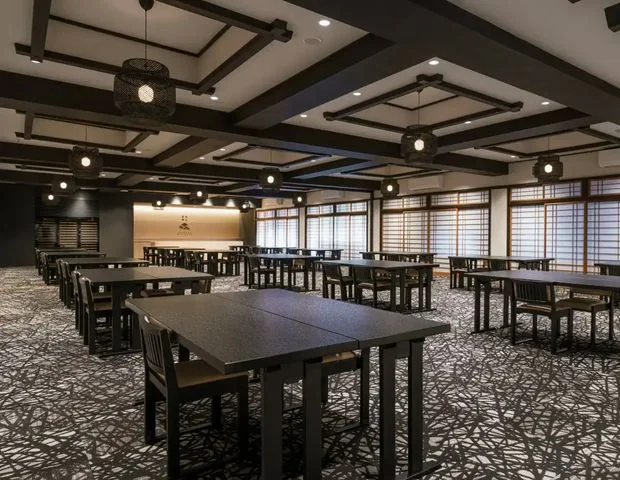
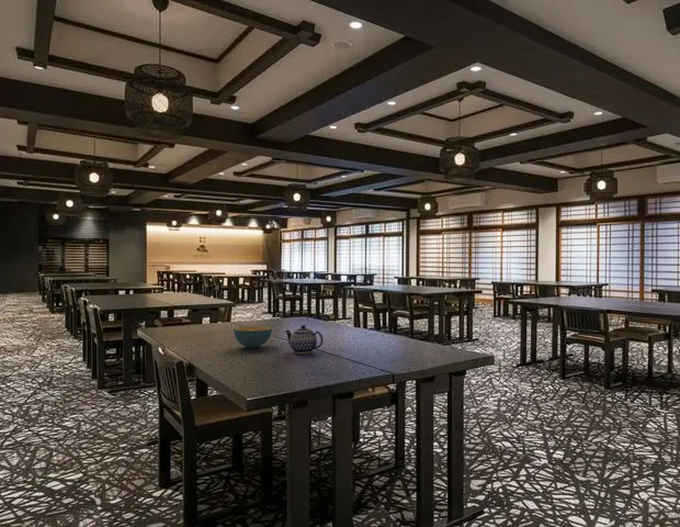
+ cereal bowl [233,325,273,349]
+ teapot [284,324,325,355]
